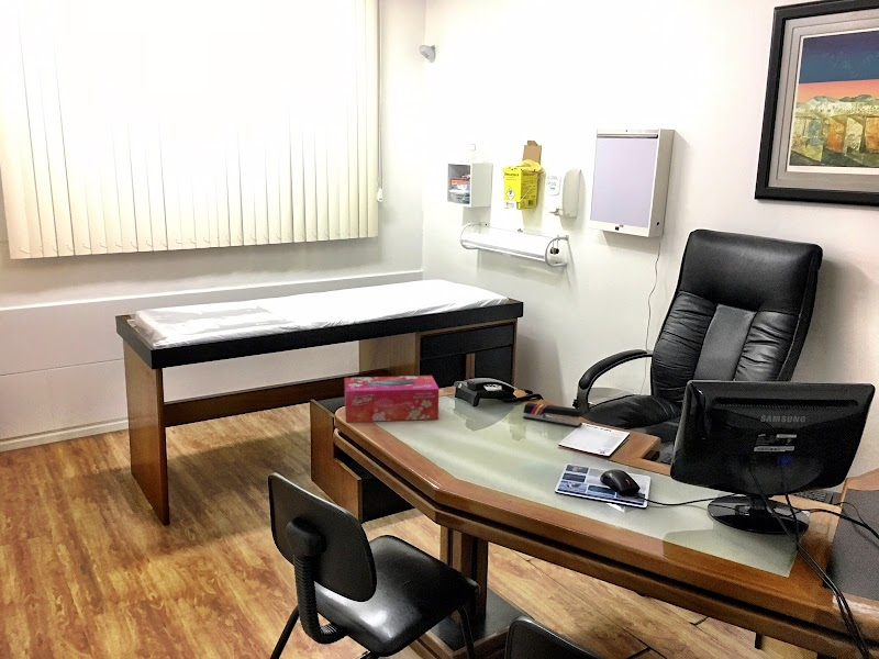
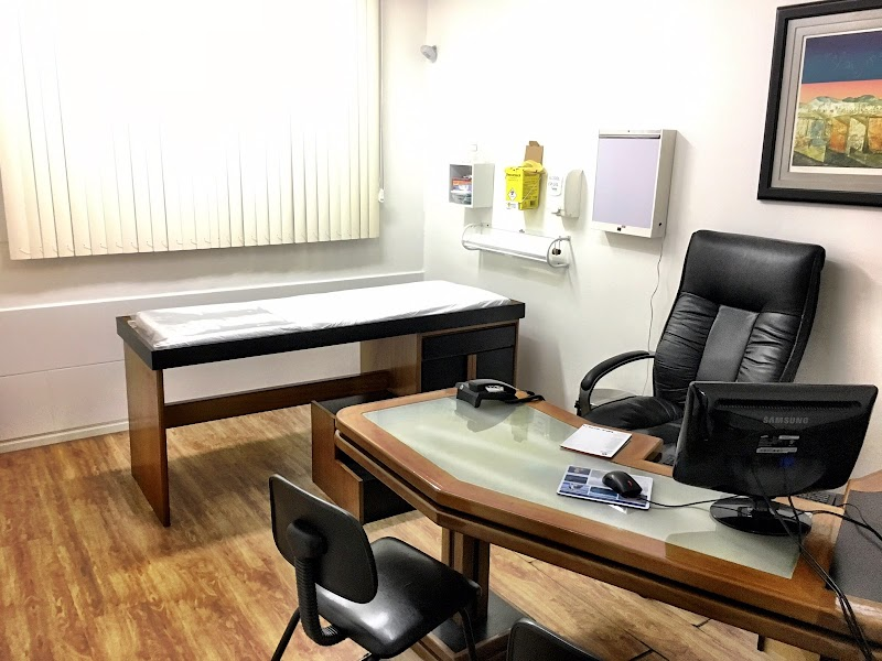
- tissue box [344,375,439,423]
- stapler [522,402,583,428]
